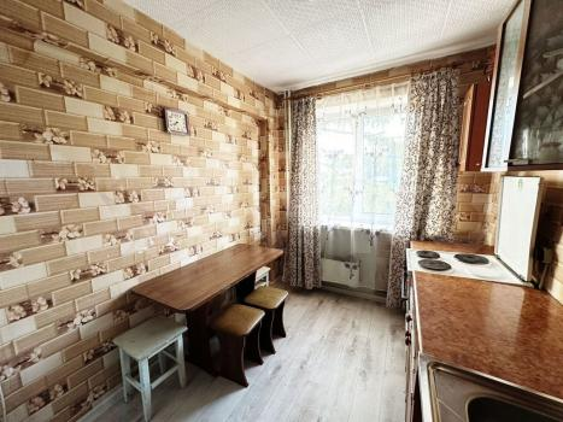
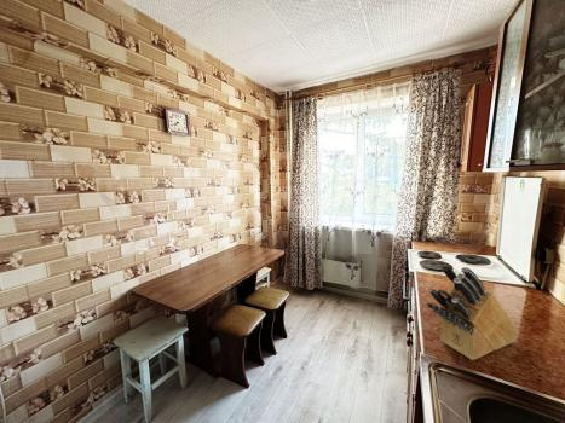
+ knife block [426,265,520,361]
